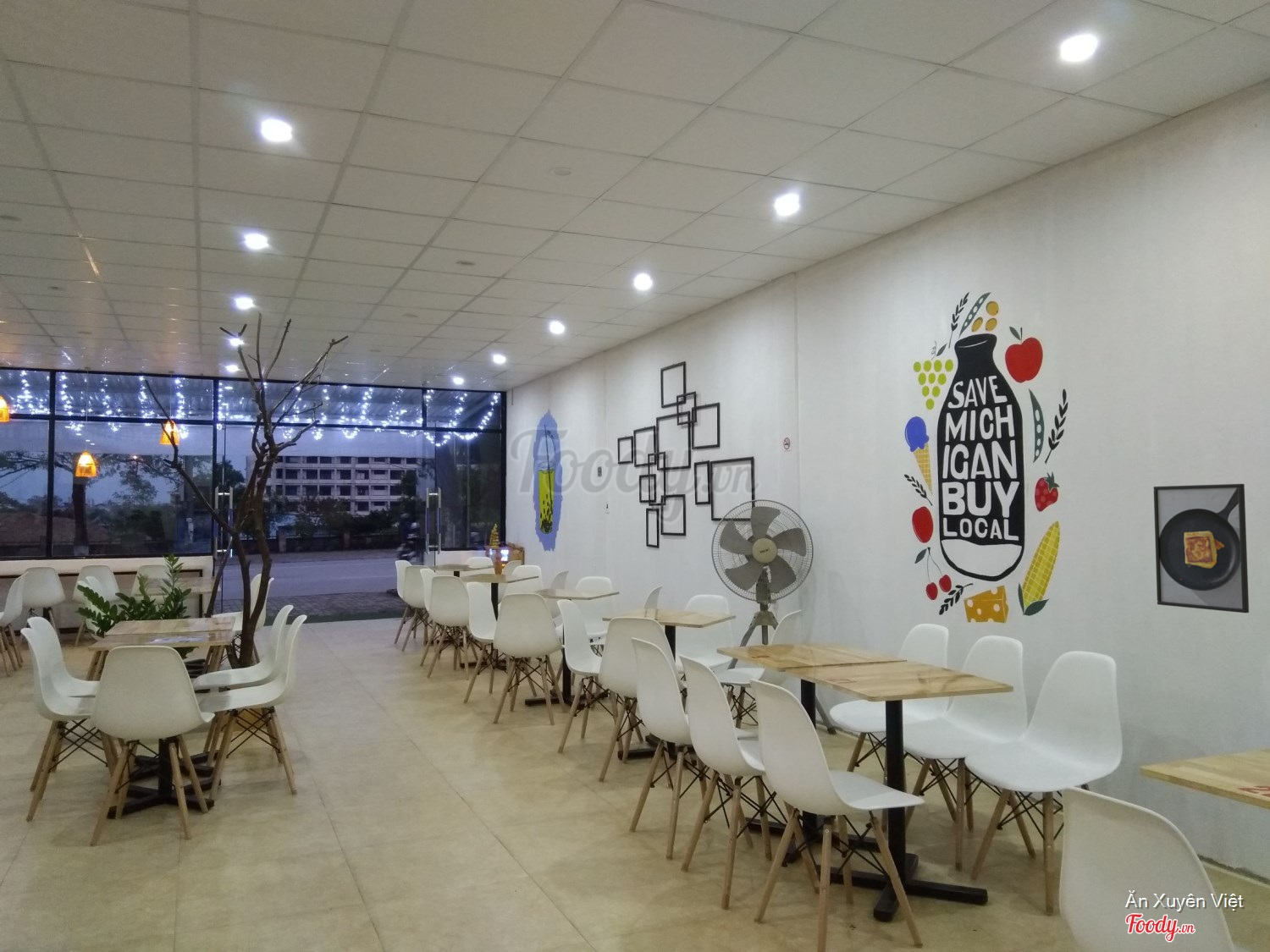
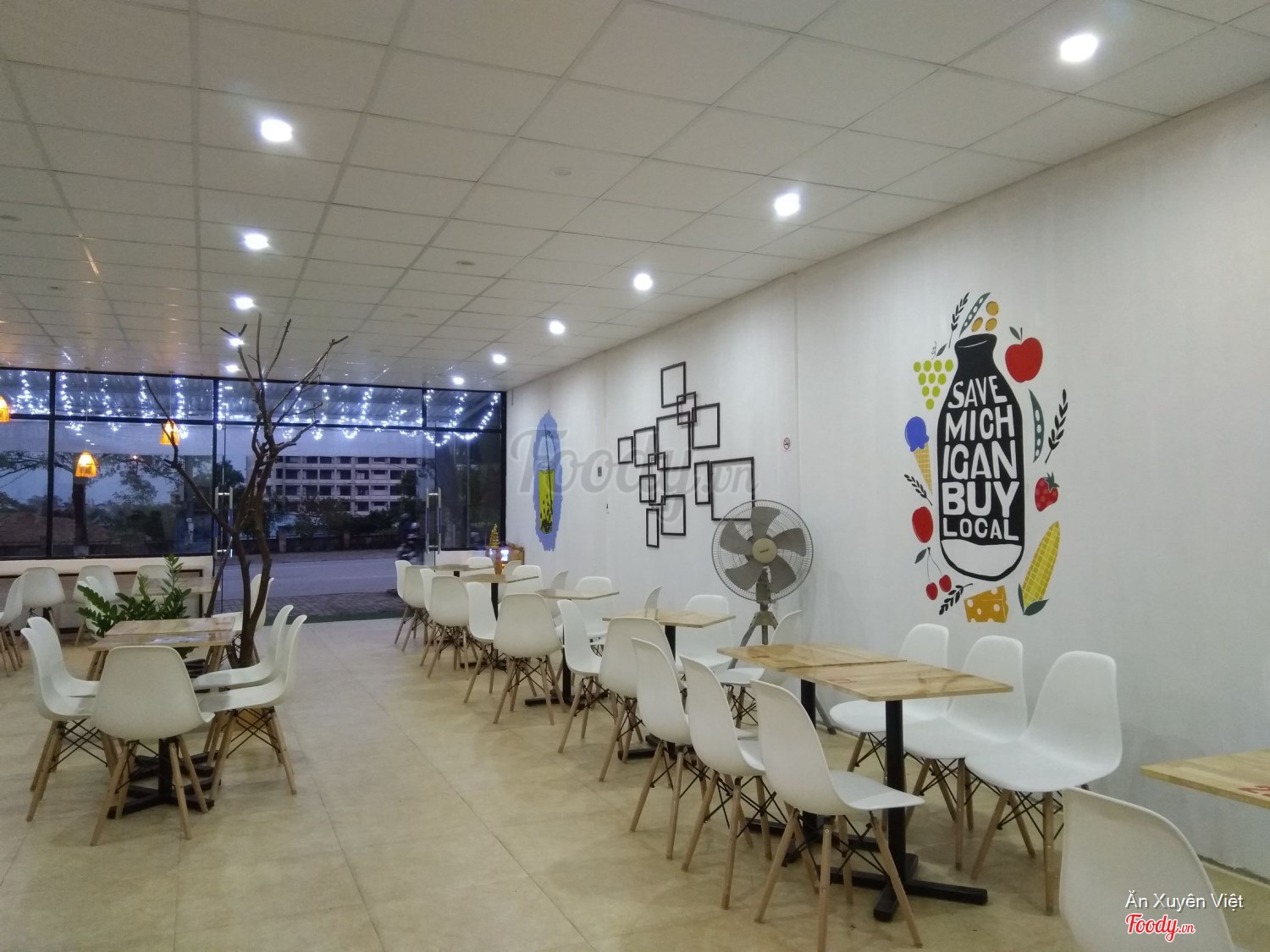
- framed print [1153,483,1250,614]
